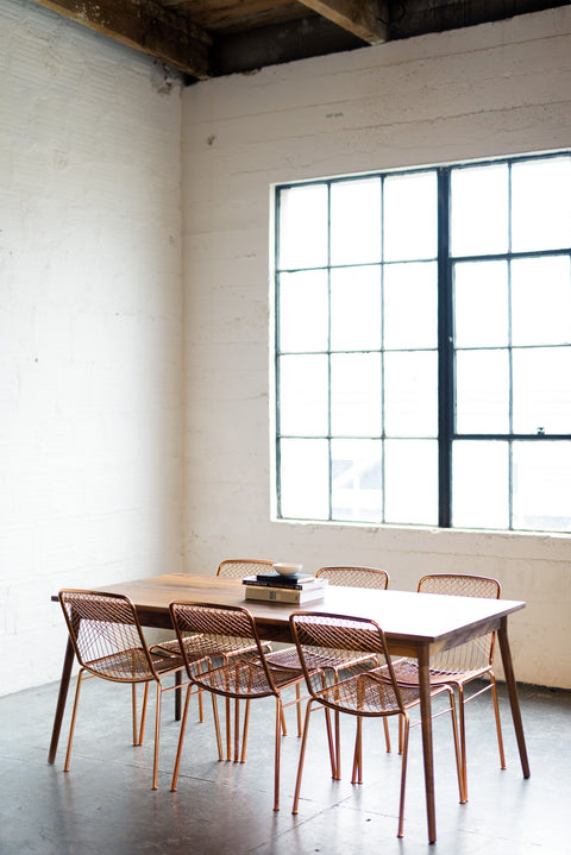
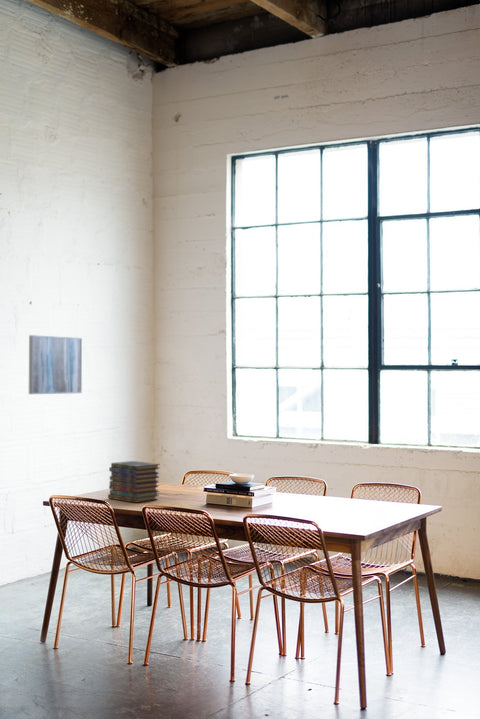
+ wall art [28,334,83,395]
+ book stack [107,460,161,504]
